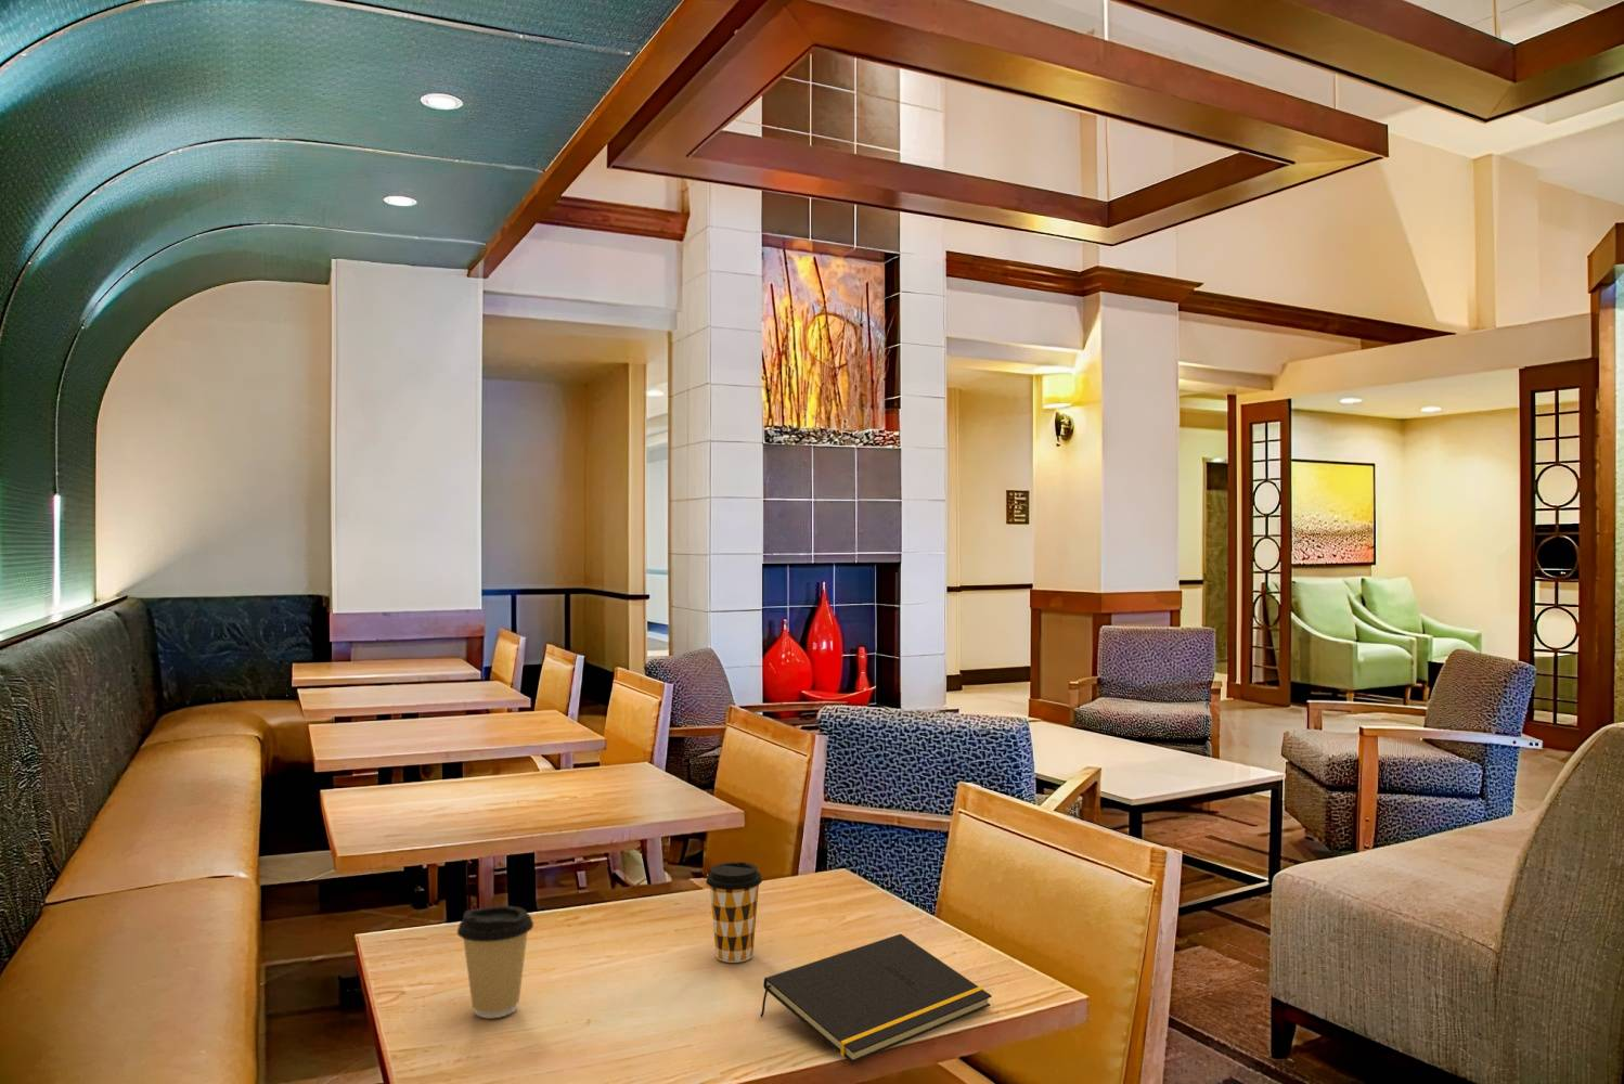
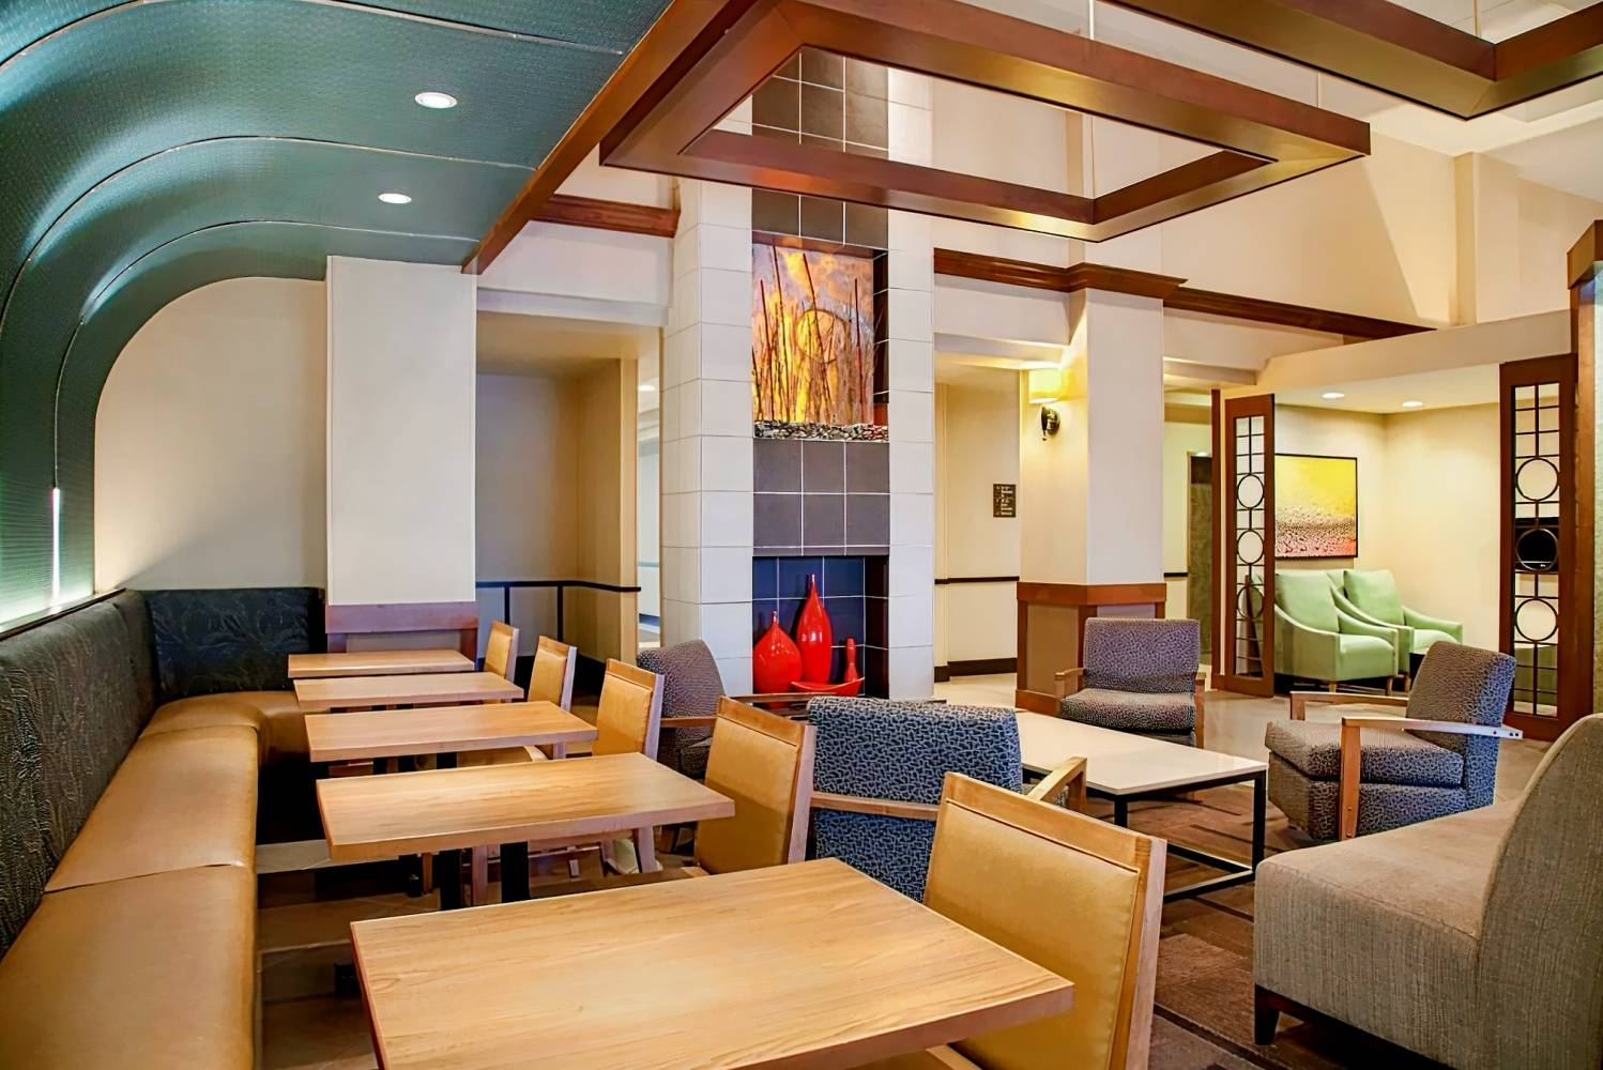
- coffee cup [456,905,535,1019]
- coffee cup [704,860,764,964]
- notepad [759,933,994,1065]
